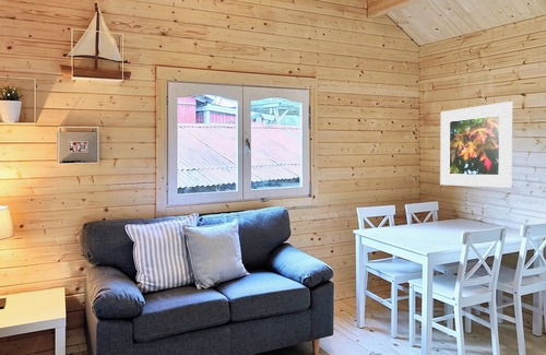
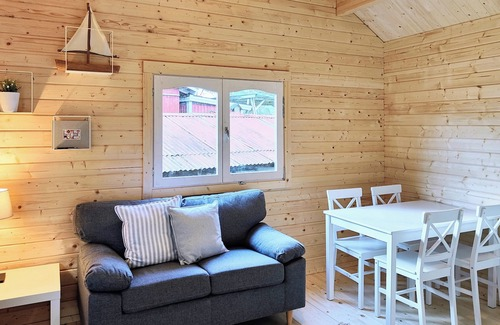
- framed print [439,100,513,189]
